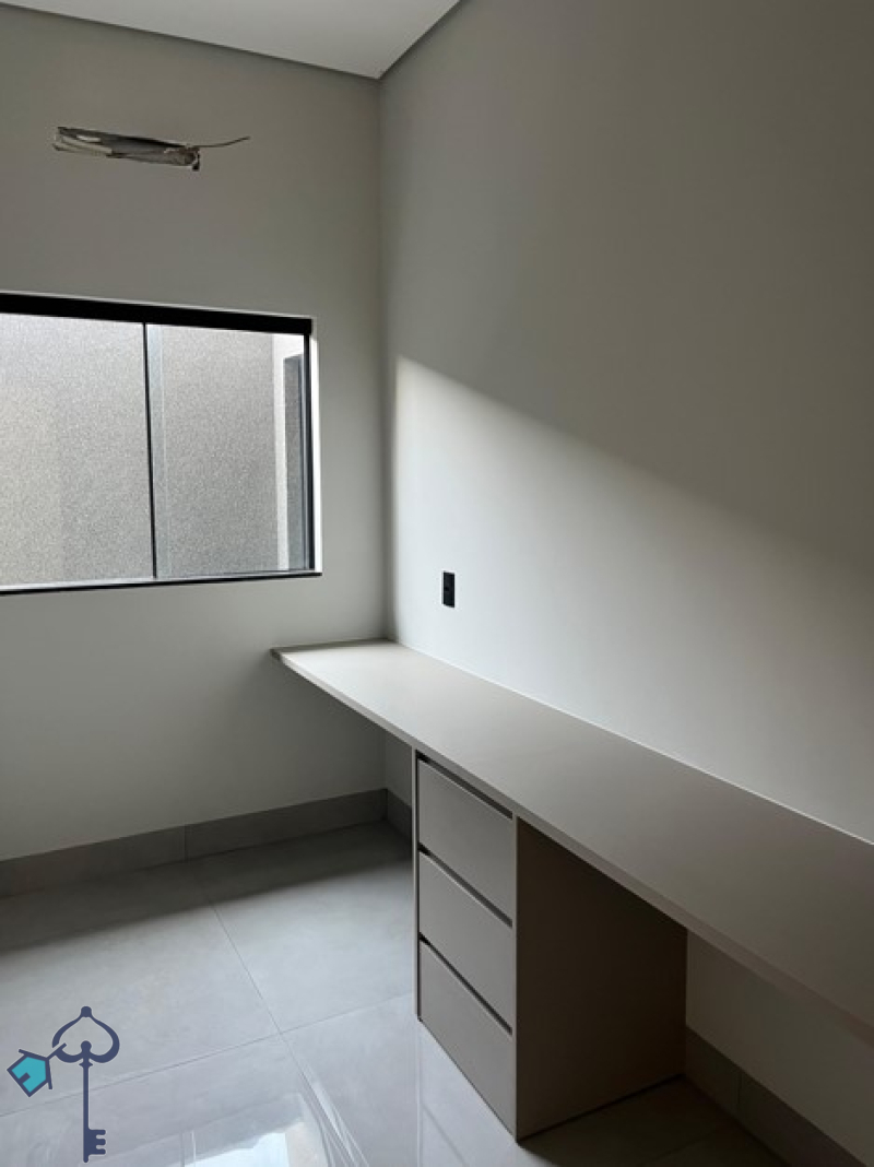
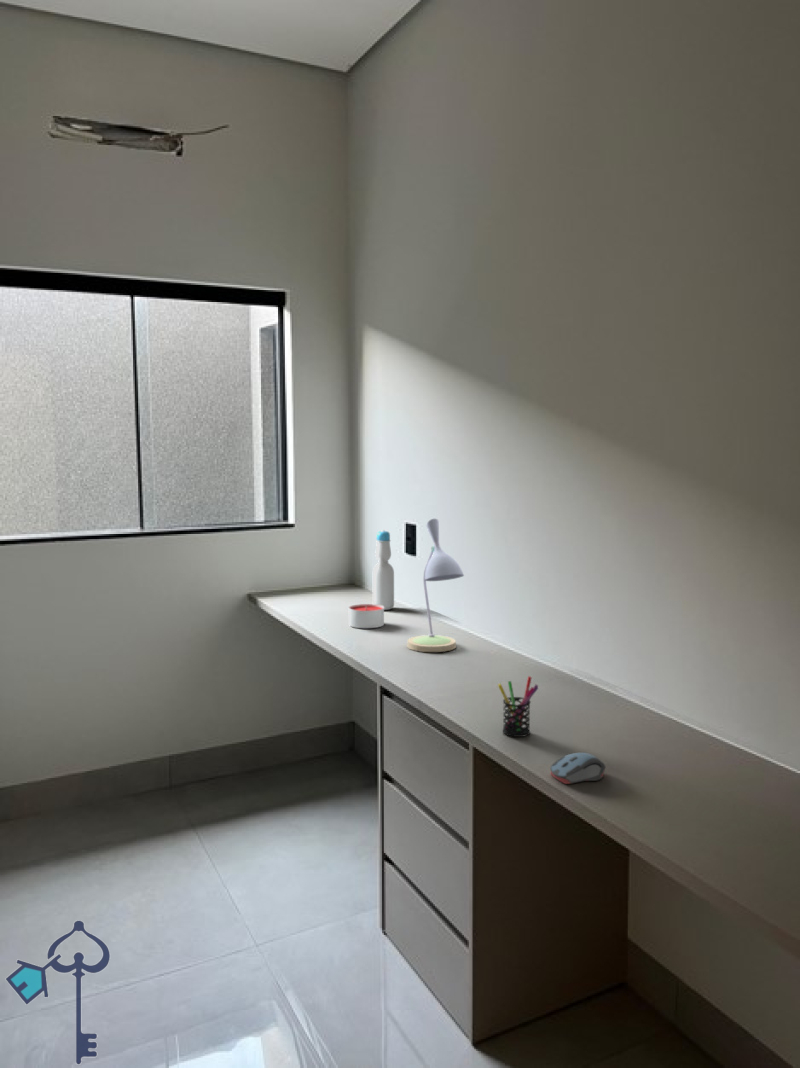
+ desk lamp [406,518,465,653]
+ pen holder [497,675,539,738]
+ candle [348,603,385,629]
+ computer mouse [549,752,606,785]
+ bottle [372,529,395,611]
